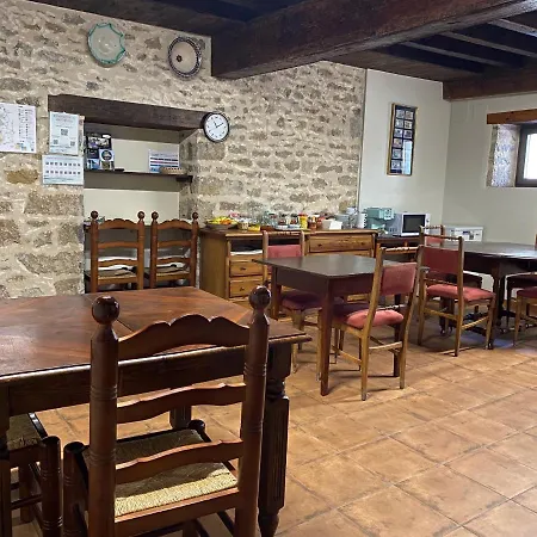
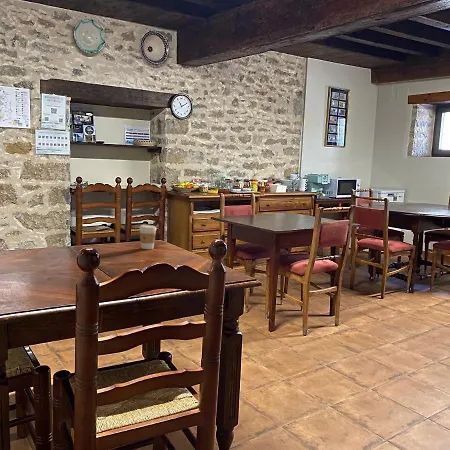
+ coffee cup [139,224,157,250]
